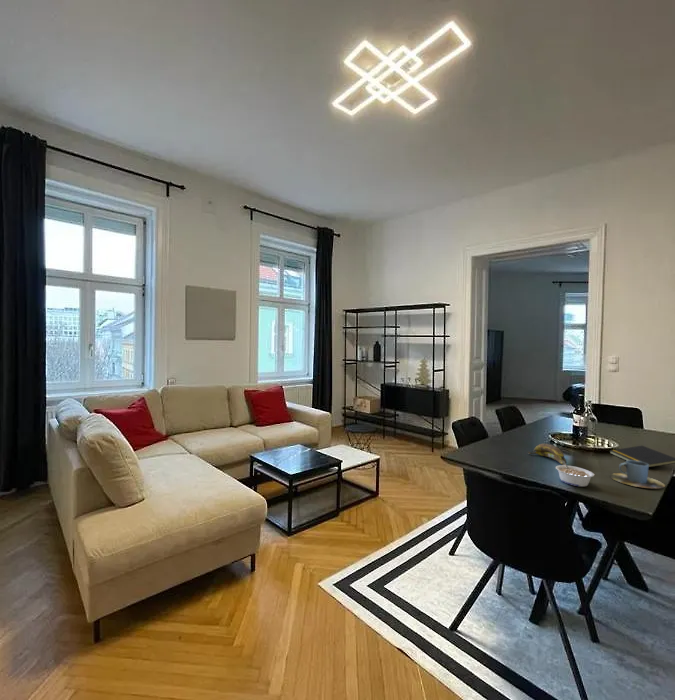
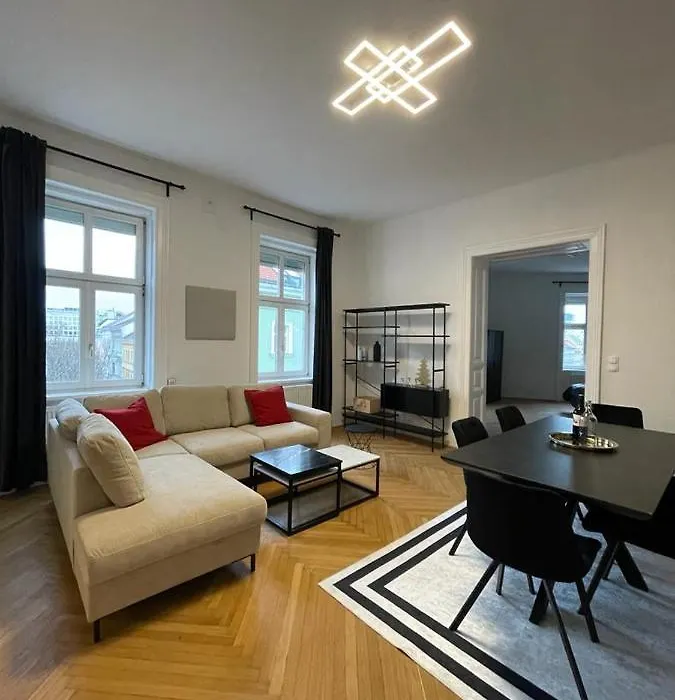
- notepad [610,445,675,468]
- banana [527,443,567,465]
- cup [609,460,666,489]
- legume [554,461,595,488]
